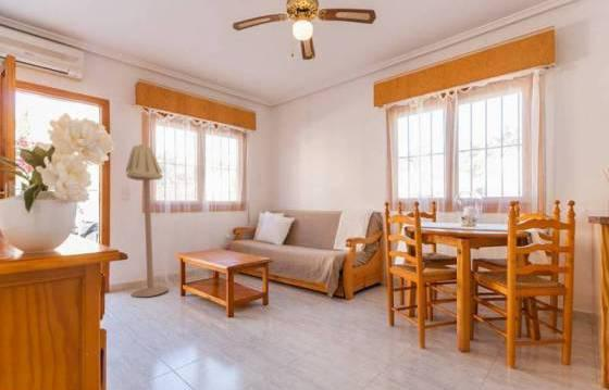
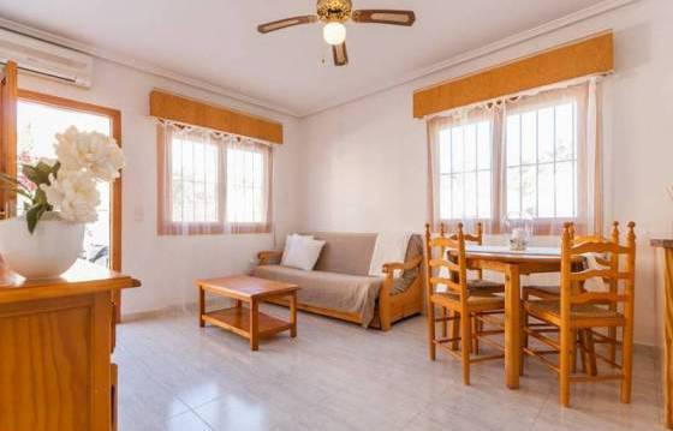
- floor lamp [125,142,170,298]
